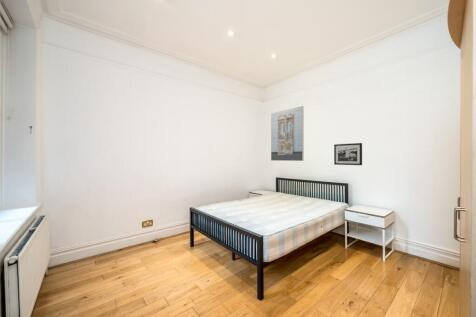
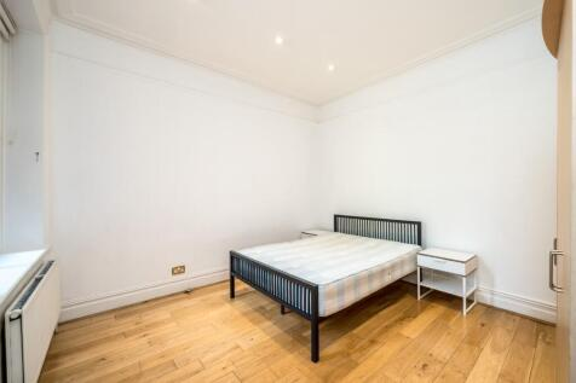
- picture frame [333,142,363,166]
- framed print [270,105,305,162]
